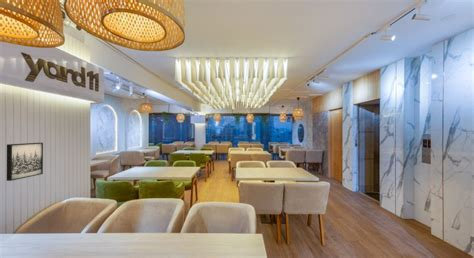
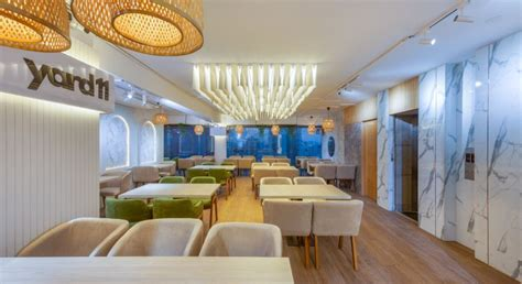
- wall art [6,142,44,182]
